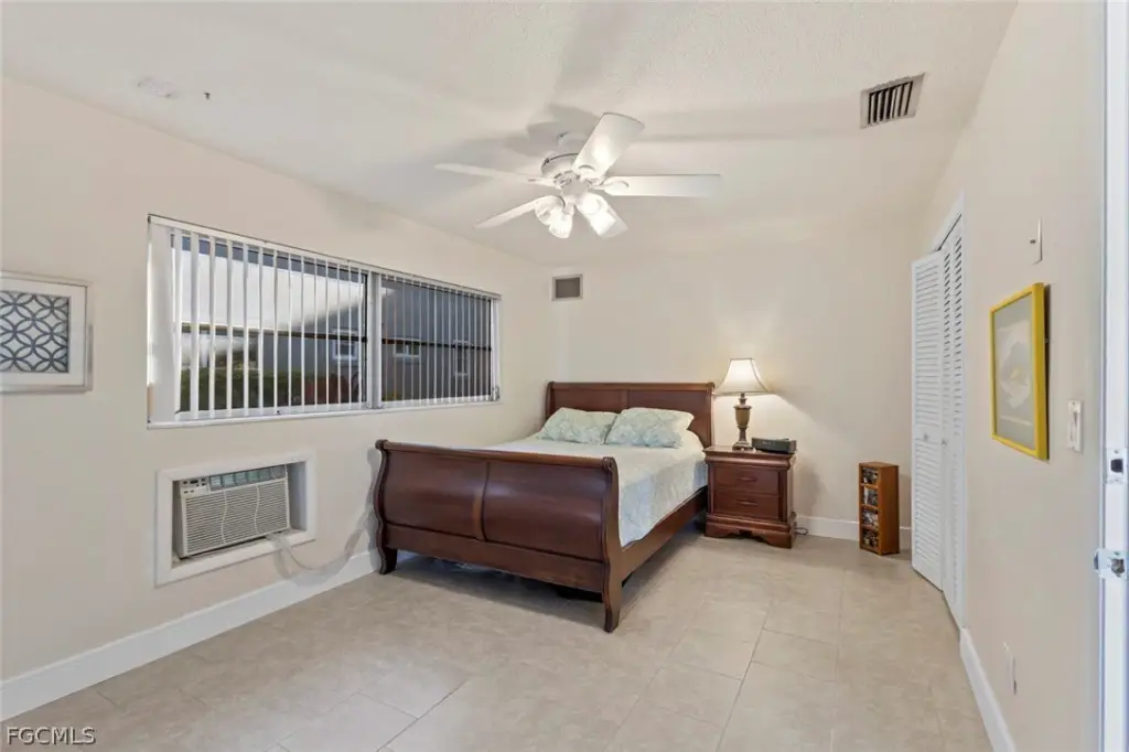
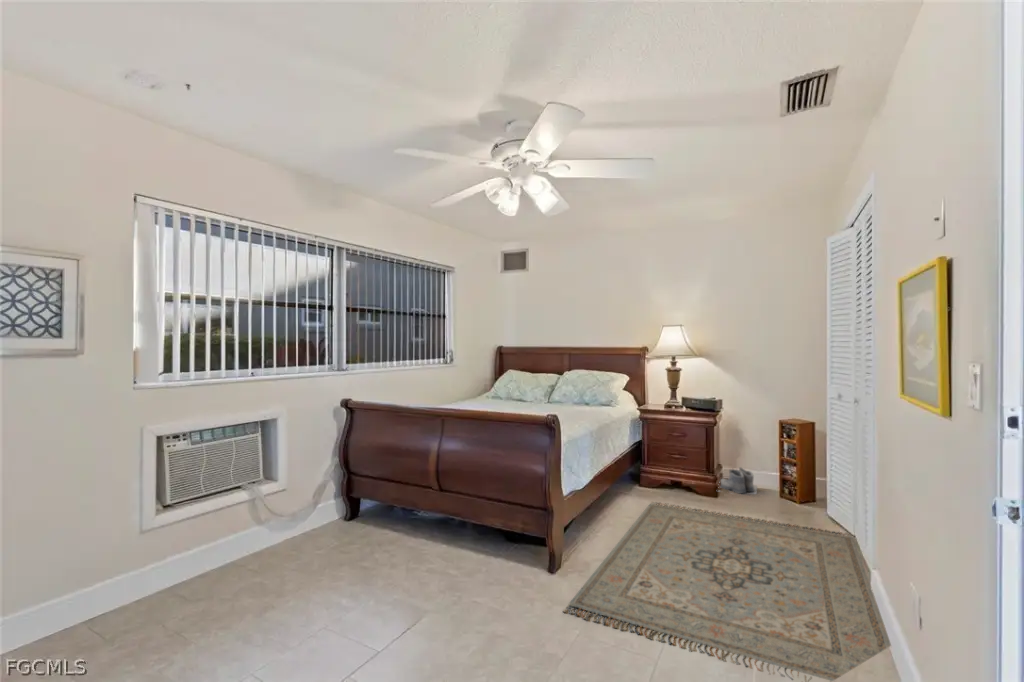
+ boots [717,466,758,495]
+ rug [561,500,893,682]
